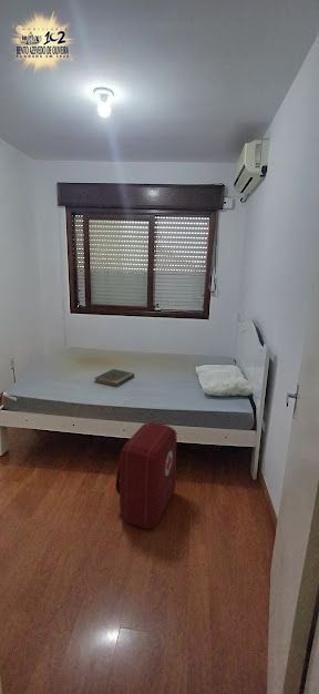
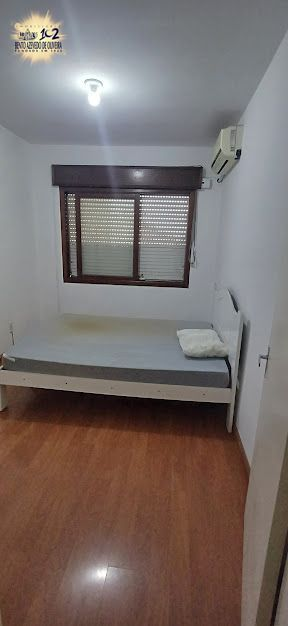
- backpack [114,421,178,530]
- book [93,368,135,388]
